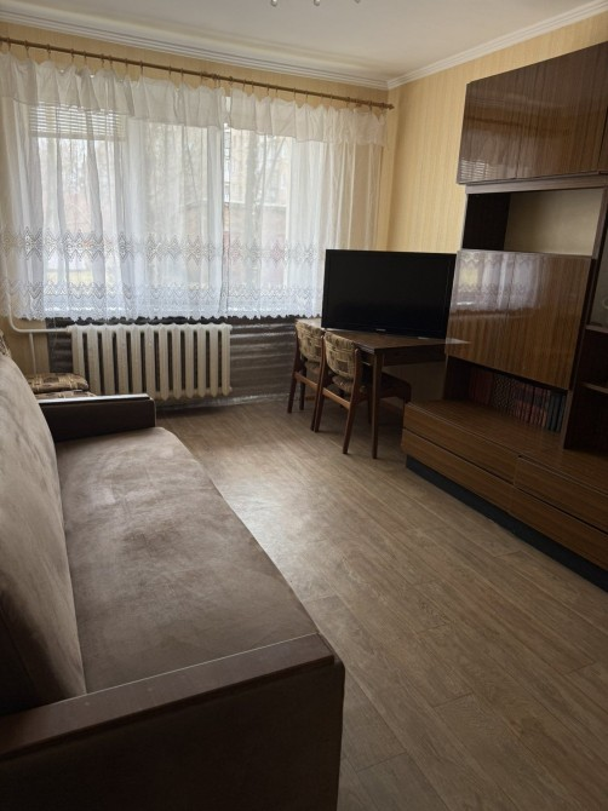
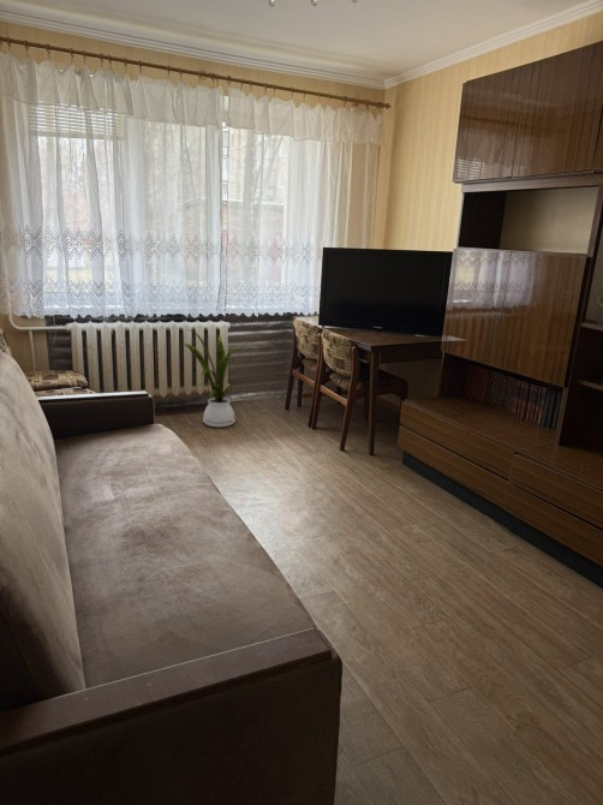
+ house plant [183,328,244,428]
